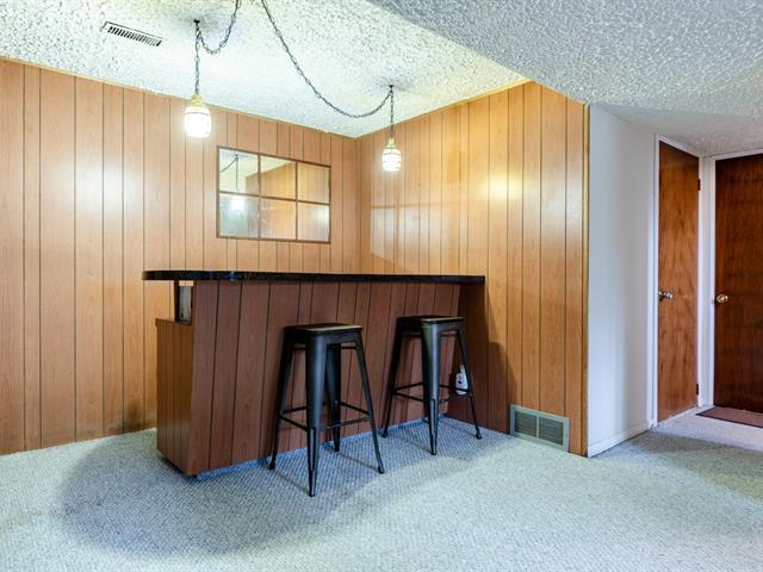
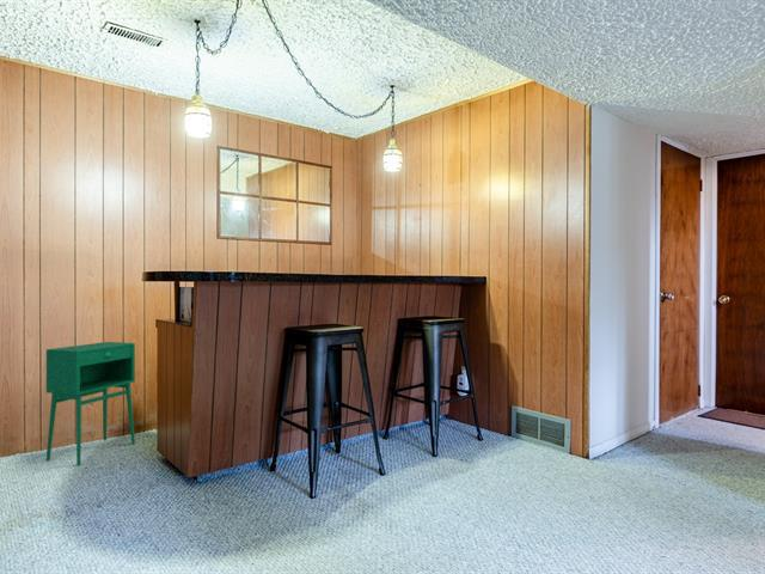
+ storage cabinet [45,341,136,466]
